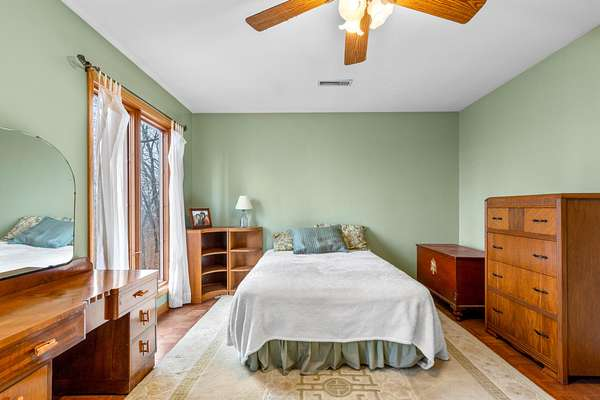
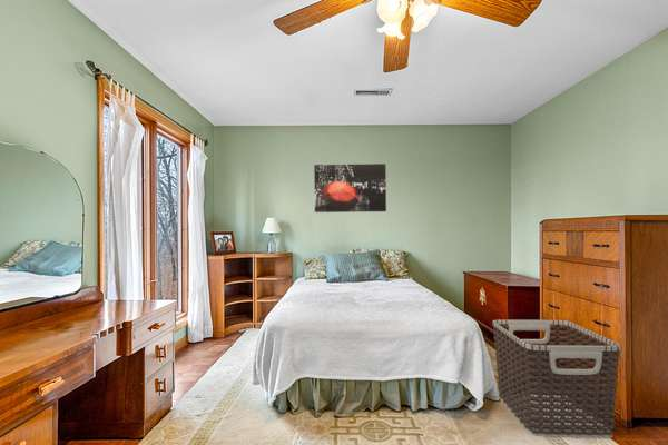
+ wall art [313,162,387,214]
+ clothes hamper [492,318,622,439]
